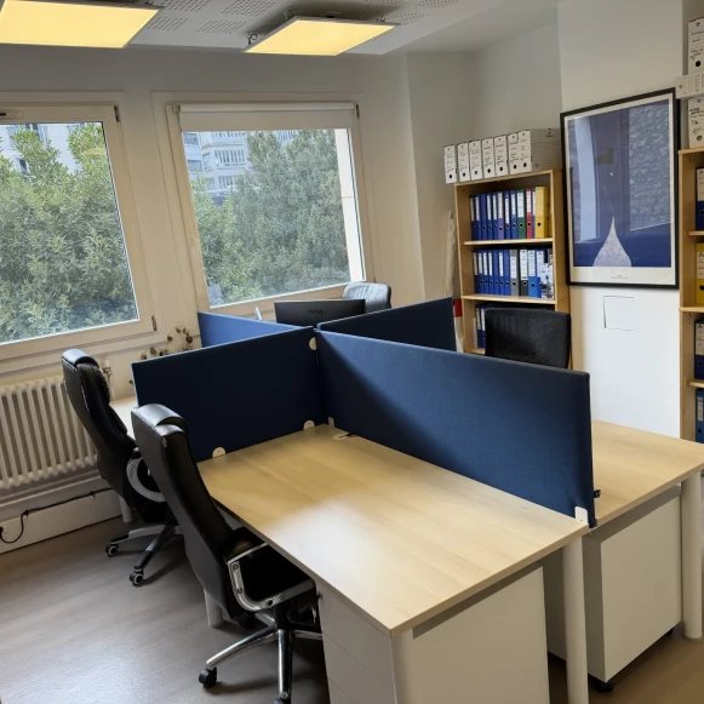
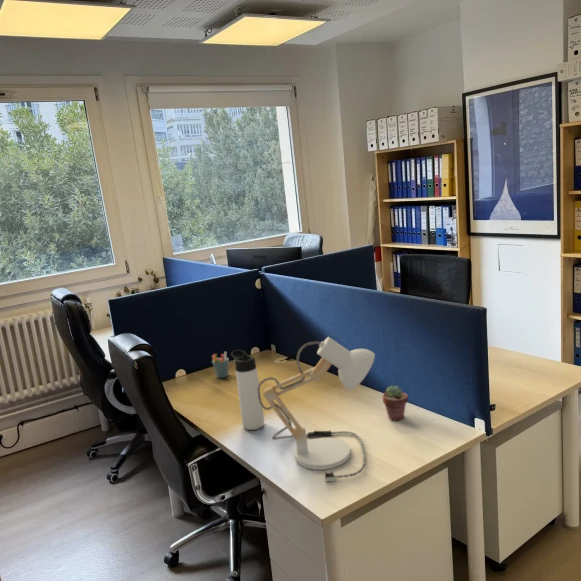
+ pen holder [211,351,230,379]
+ desk lamp [258,336,376,482]
+ thermos bottle [230,349,265,431]
+ potted succulent [381,384,409,422]
